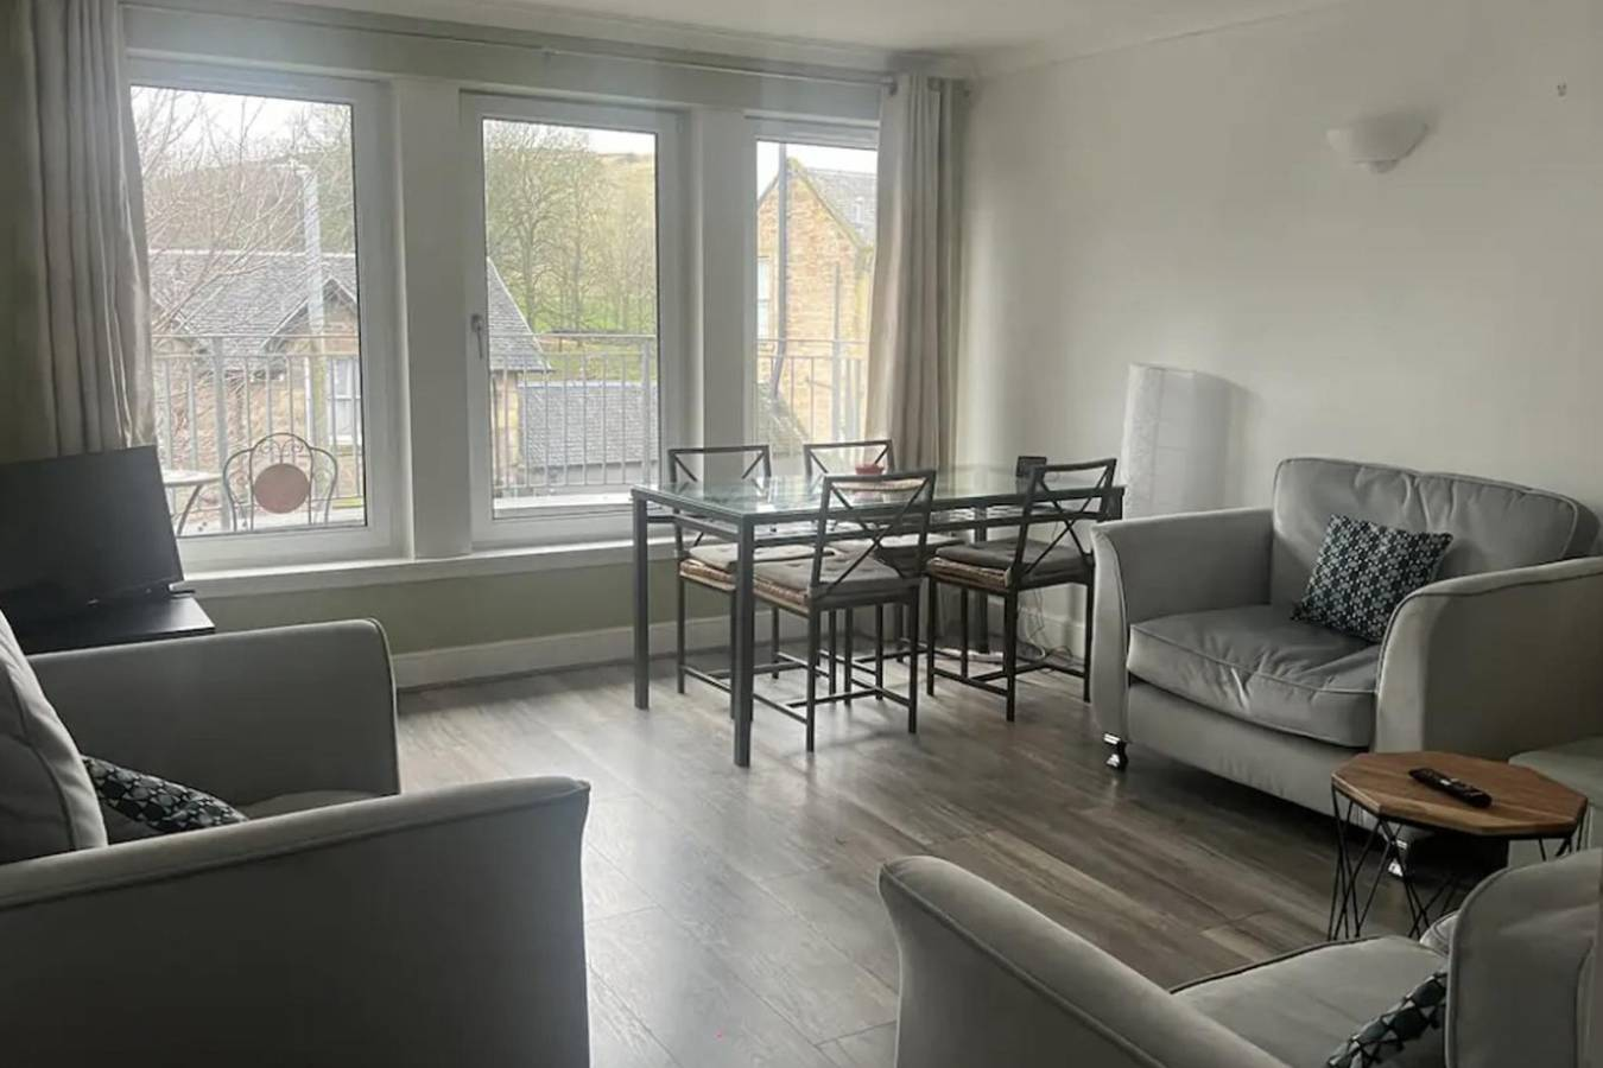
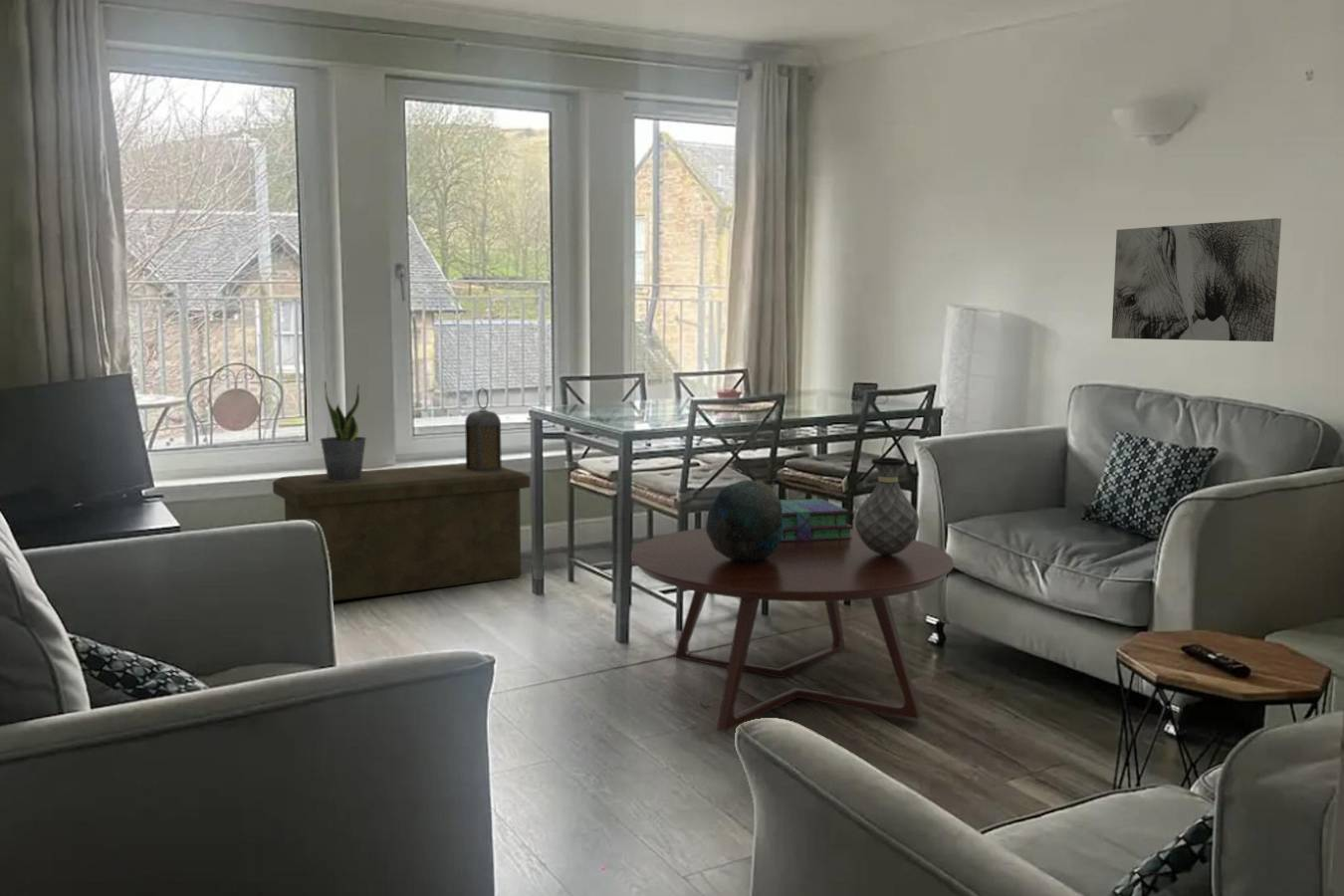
+ lantern [464,387,503,472]
+ wall art [1111,217,1282,342]
+ storage bench [272,463,532,602]
+ decorative bowl [705,479,784,561]
+ stack of books [780,498,853,542]
+ potted plant [319,379,367,482]
+ vase [854,457,921,556]
+ coffee table [630,527,955,733]
